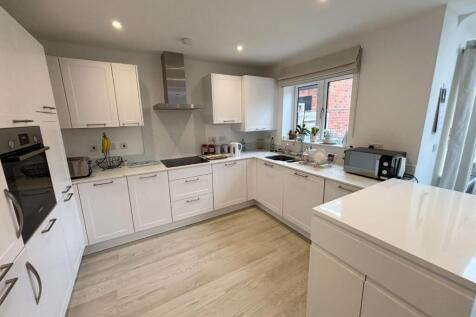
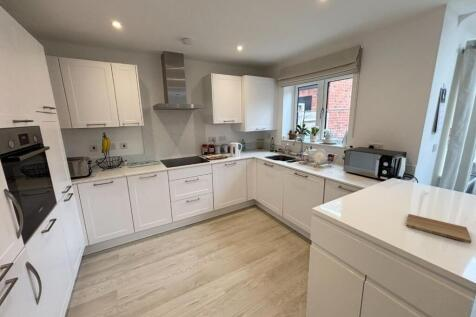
+ cutting board [405,213,473,244]
